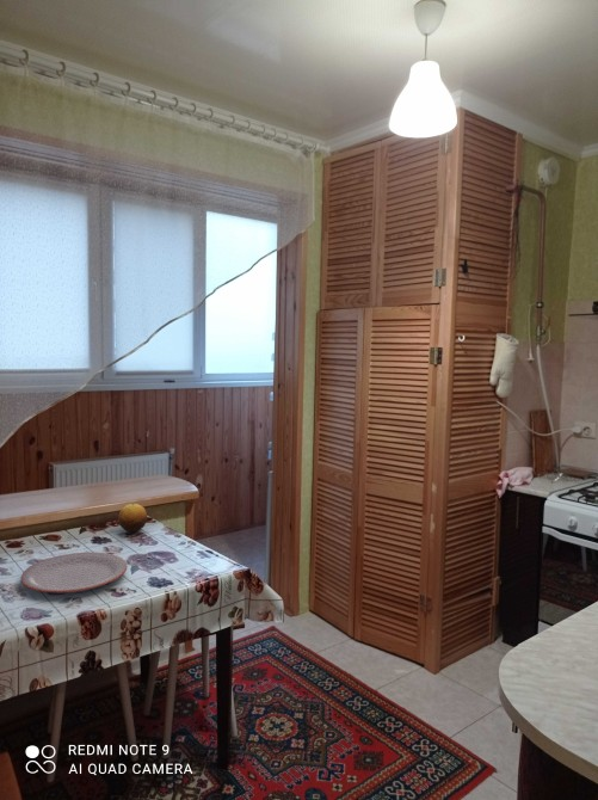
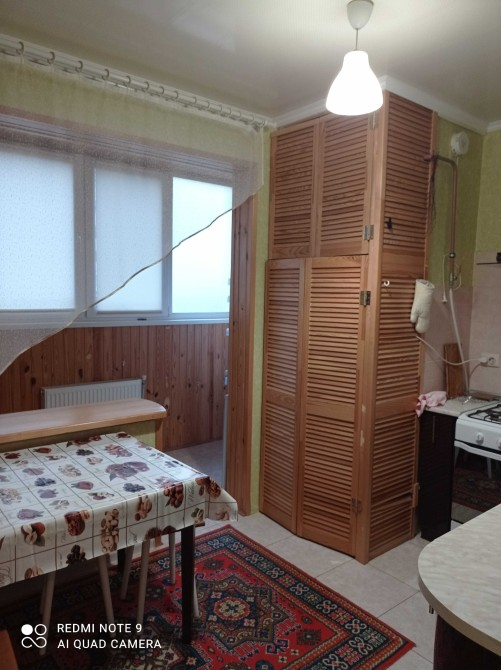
- plate [20,552,128,593]
- fruit [117,503,148,534]
